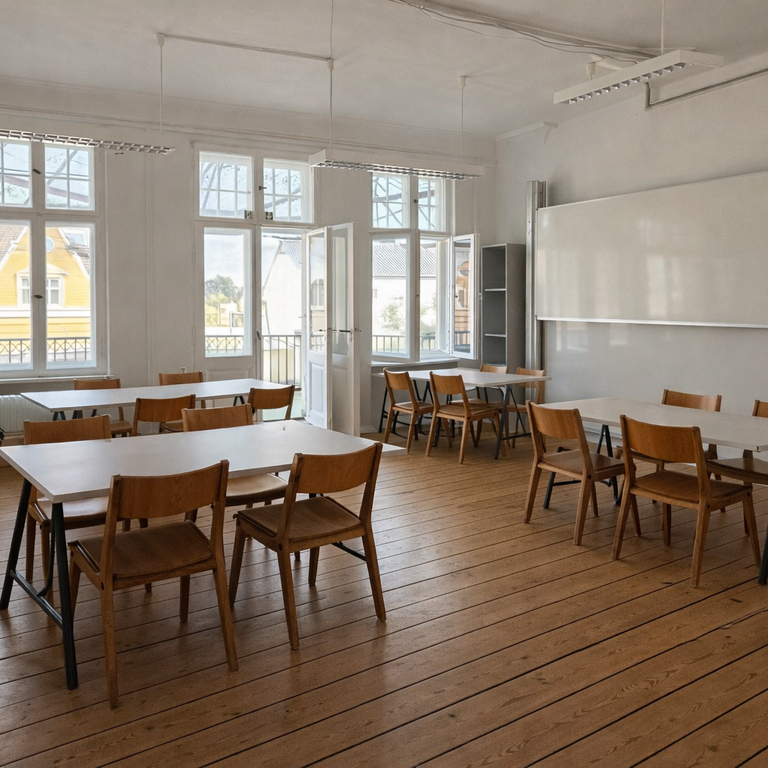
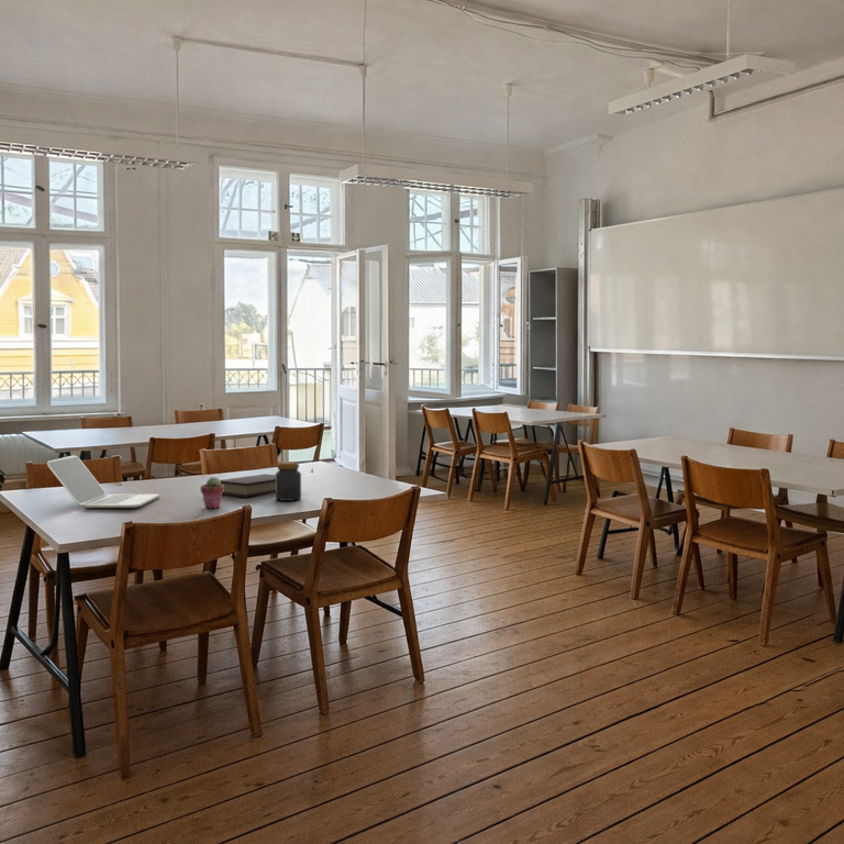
+ book [220,473,276,499]
+ laptop [46,454,160,509]
+ potted succulent [199,476,224,509]
+ jar [275,460,302,502]
